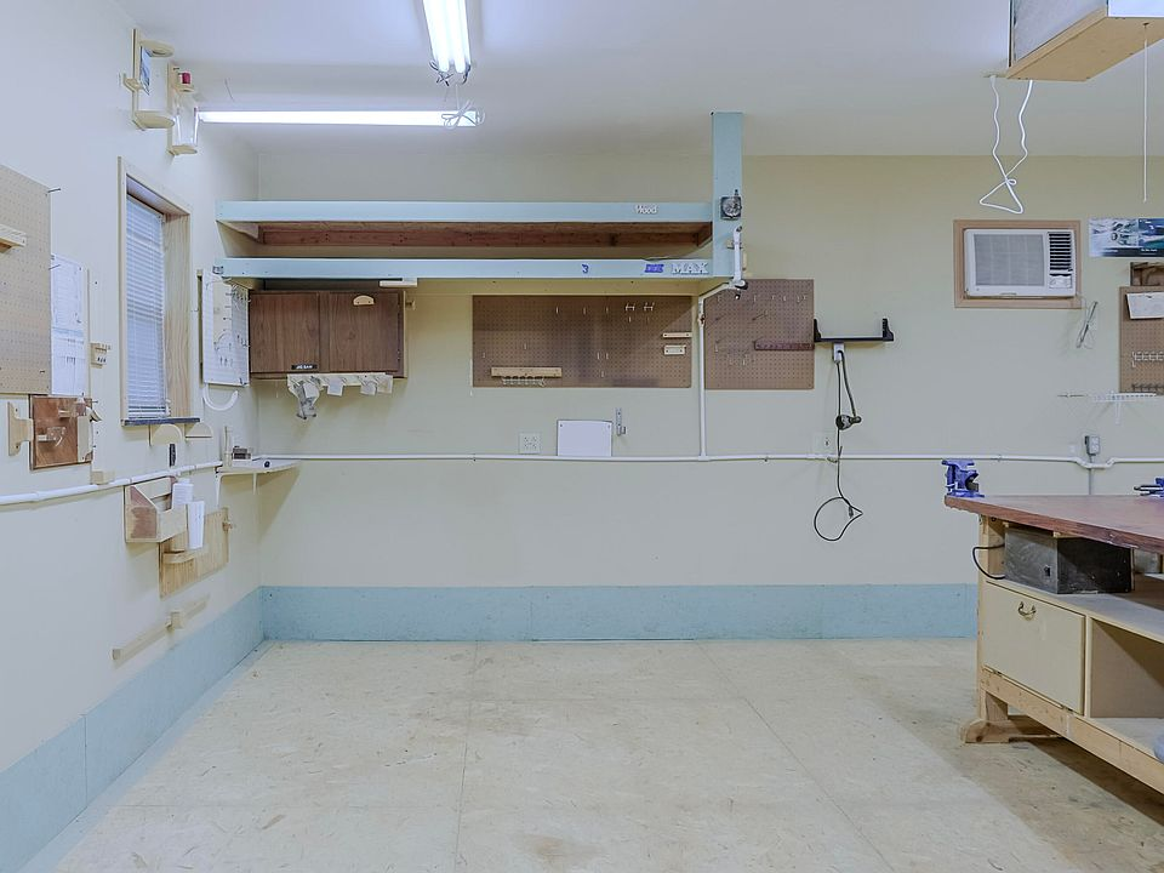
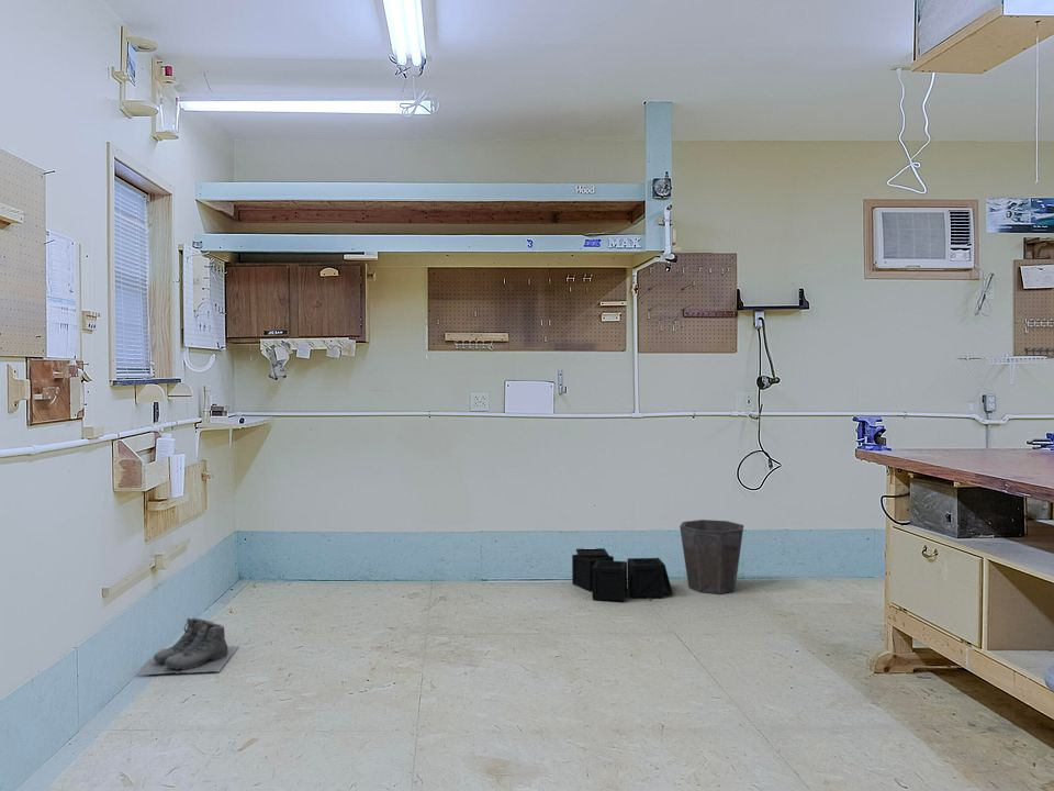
+ storage bin [571,547,674,602]
+ waste bin [679,519,744,594]
+ boots [134,616,239,677]
